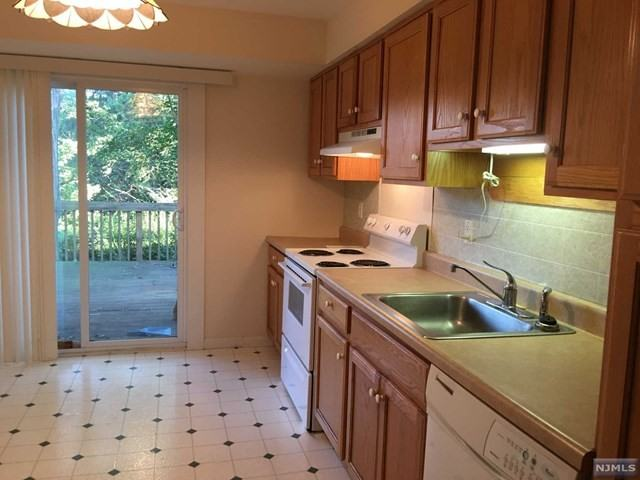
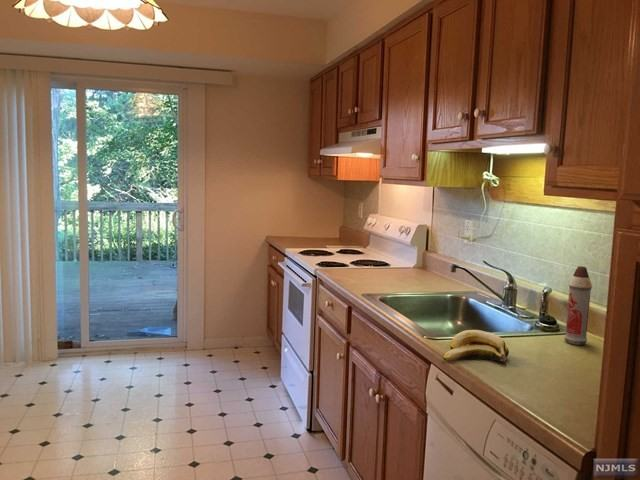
+ banana [442,329,510,364]
+ spray bottle [563,265,593,346]
